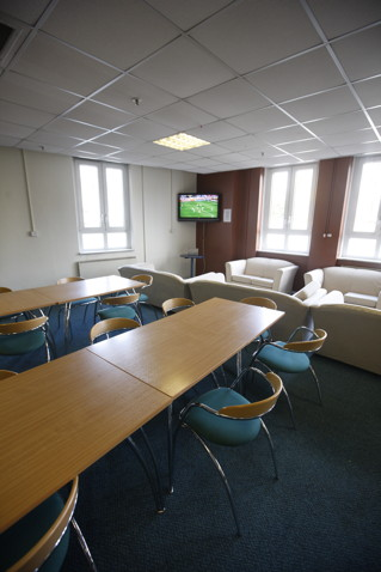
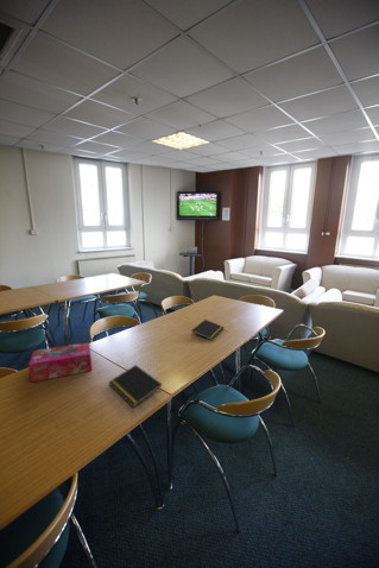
+ notepad [107,364,163,409]
+ tissue box [27,341,93,384]
+ notepad [190,318,226,341]
